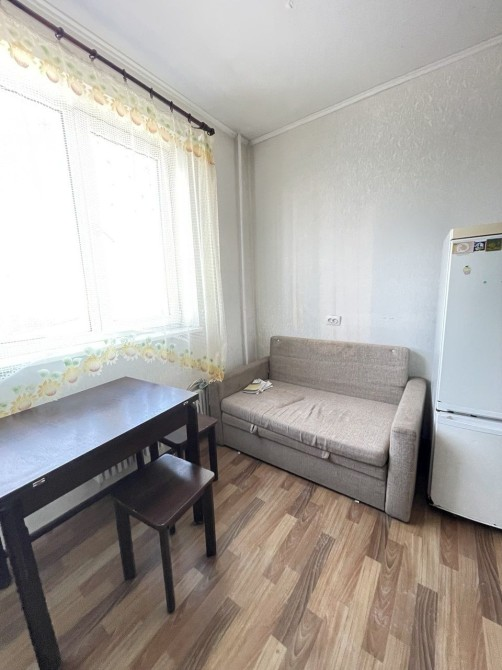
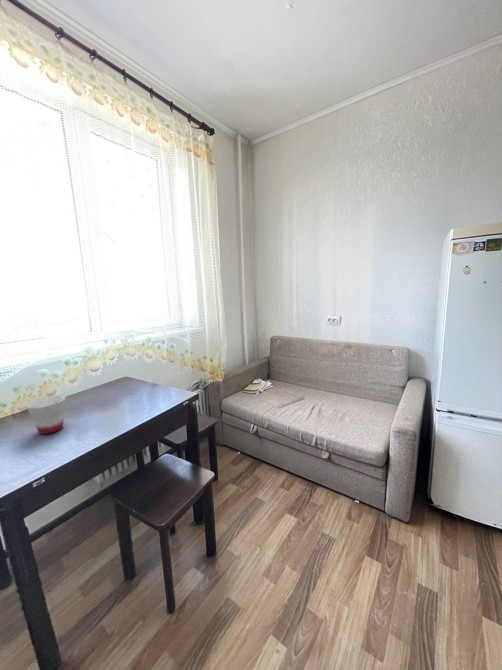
+ cup [25,394,66,435]
